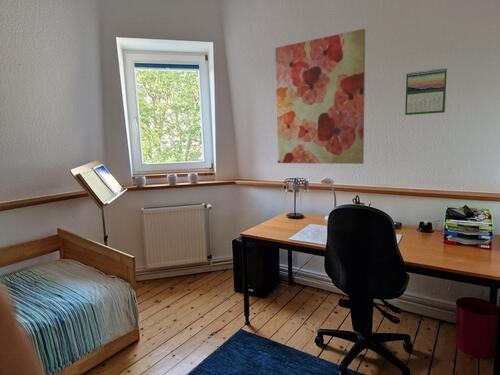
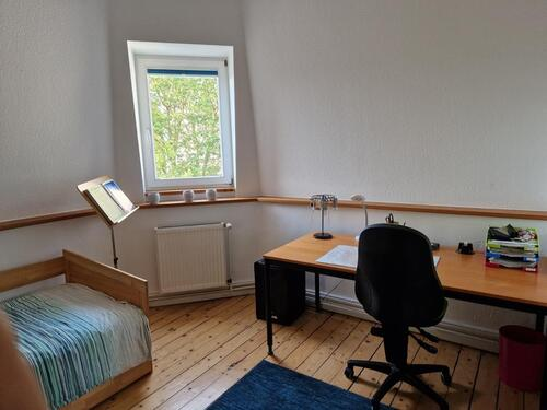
- calendar [404,67,448,116]
- wall art [274,28,366,165]
